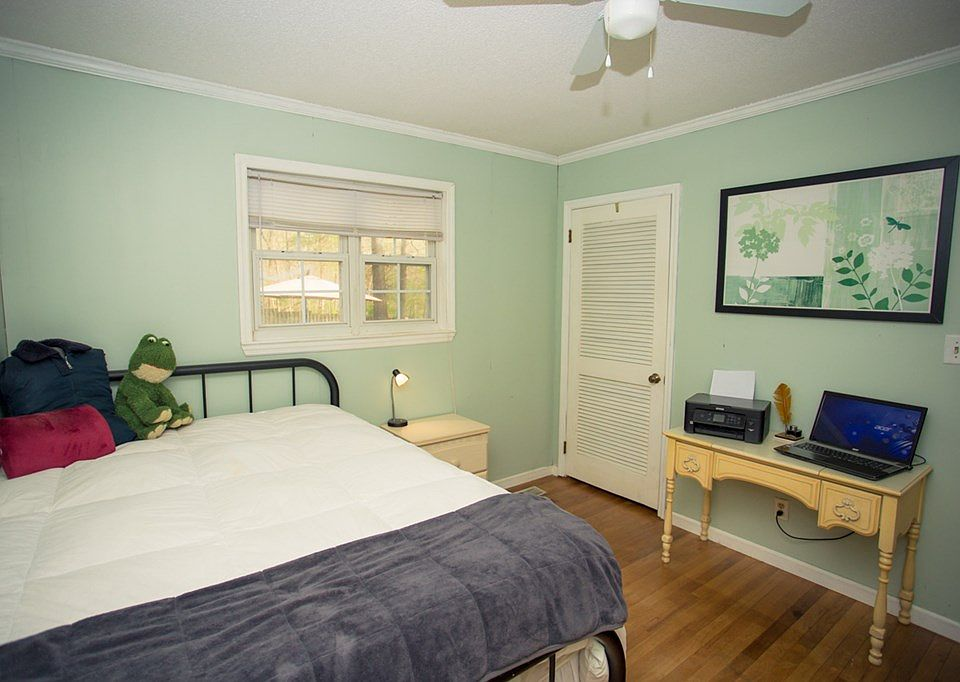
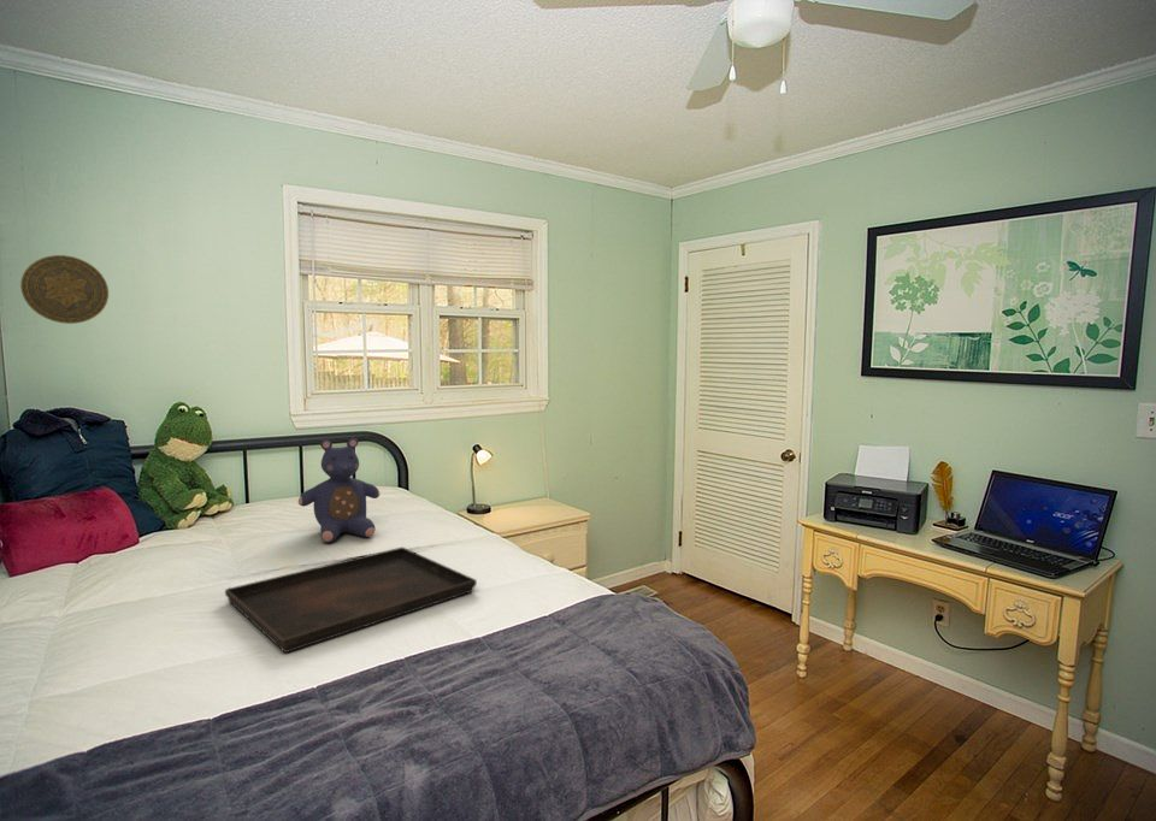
+ teddy bear [297,437,382,544]
+ serving tray [224,547,478,654]
+ decorative plate [19,254,110,325]
